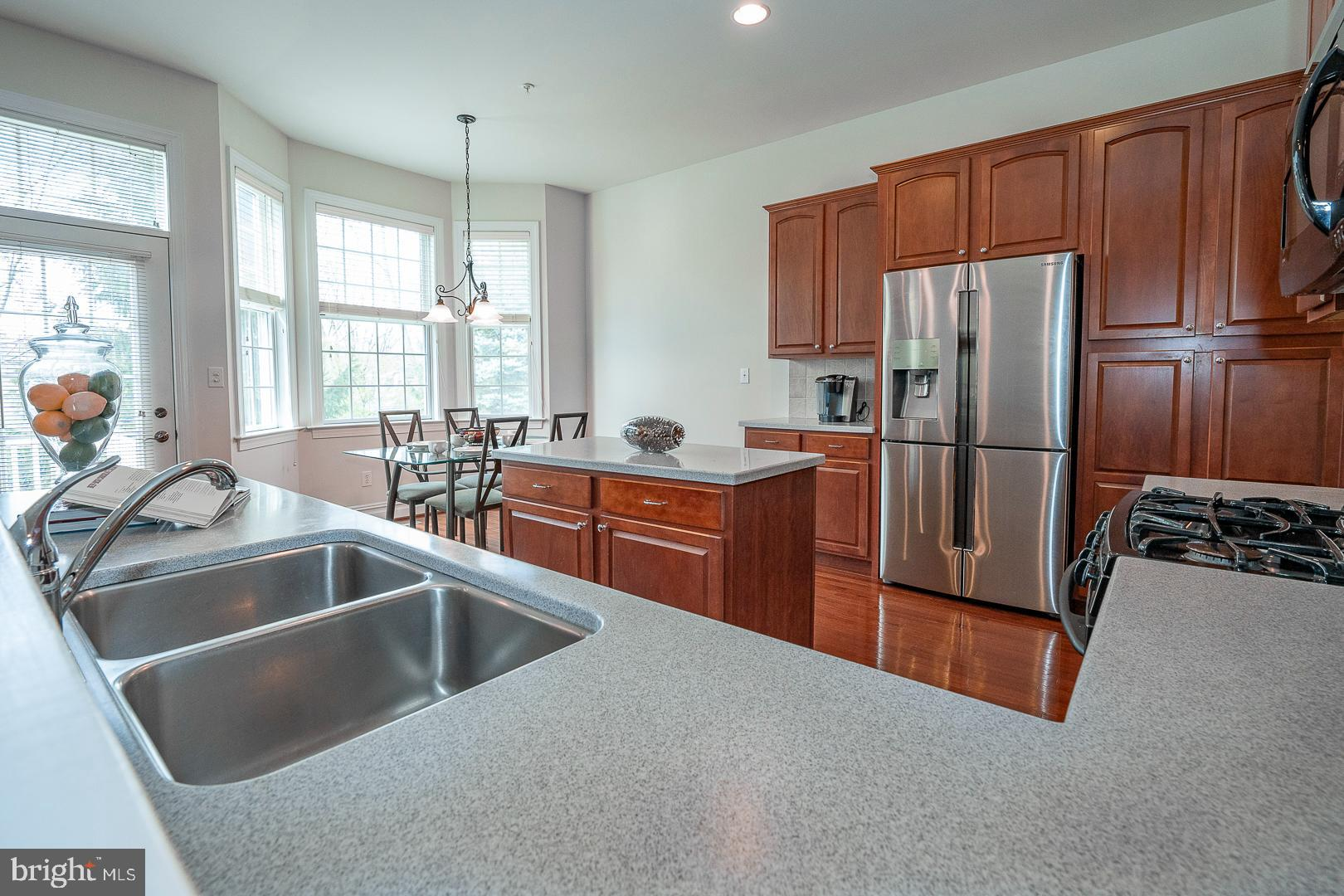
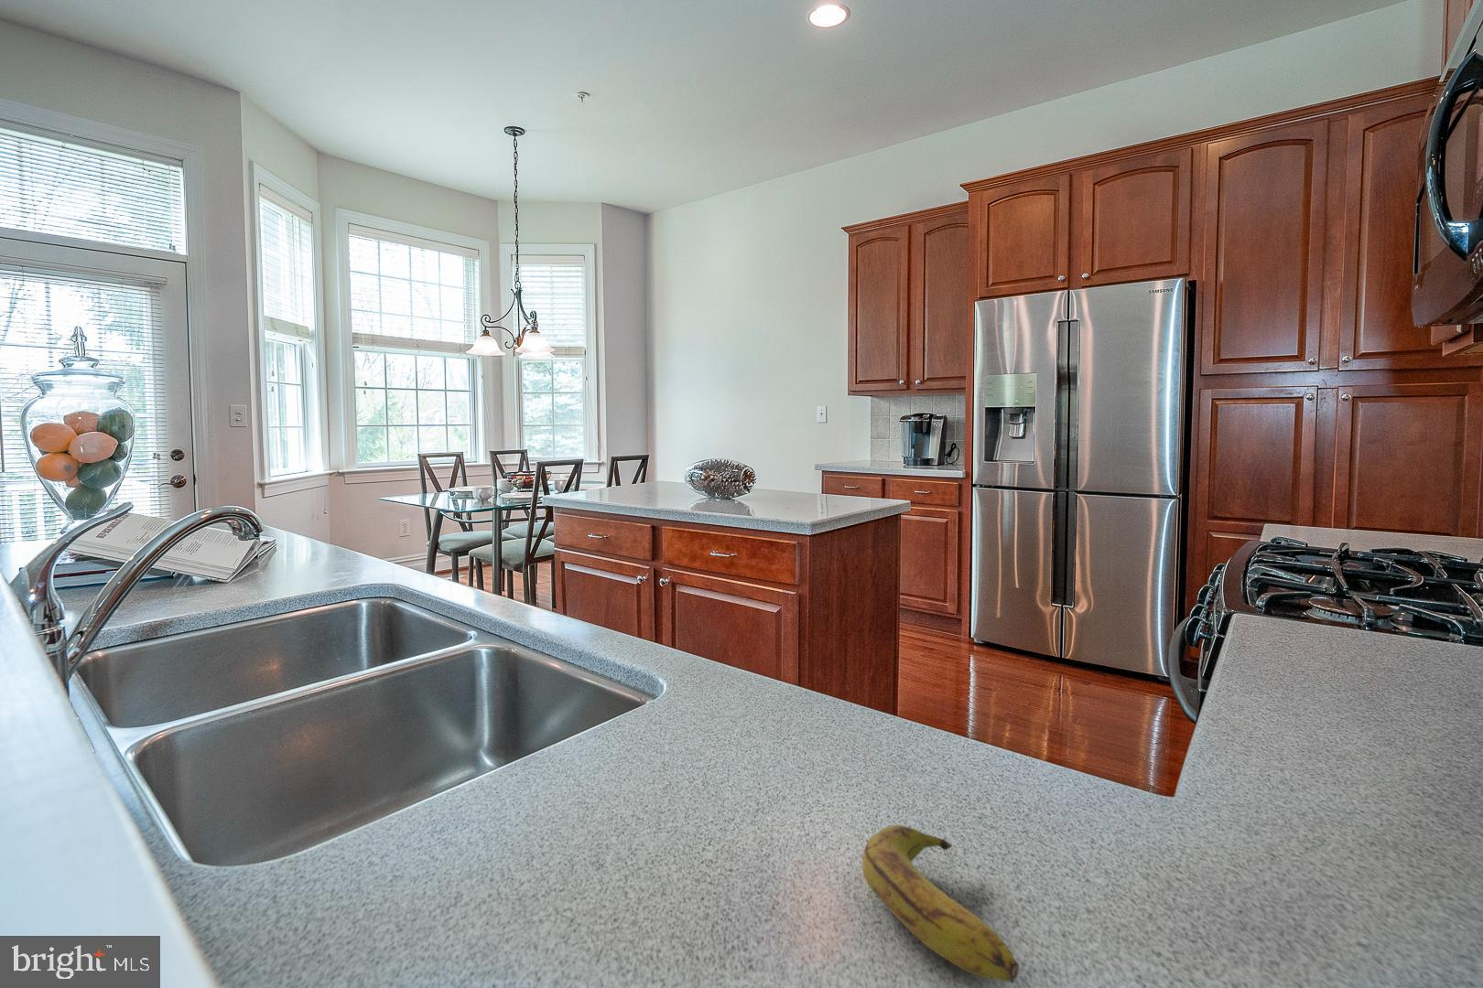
+ banana [862,824,1020,985]
